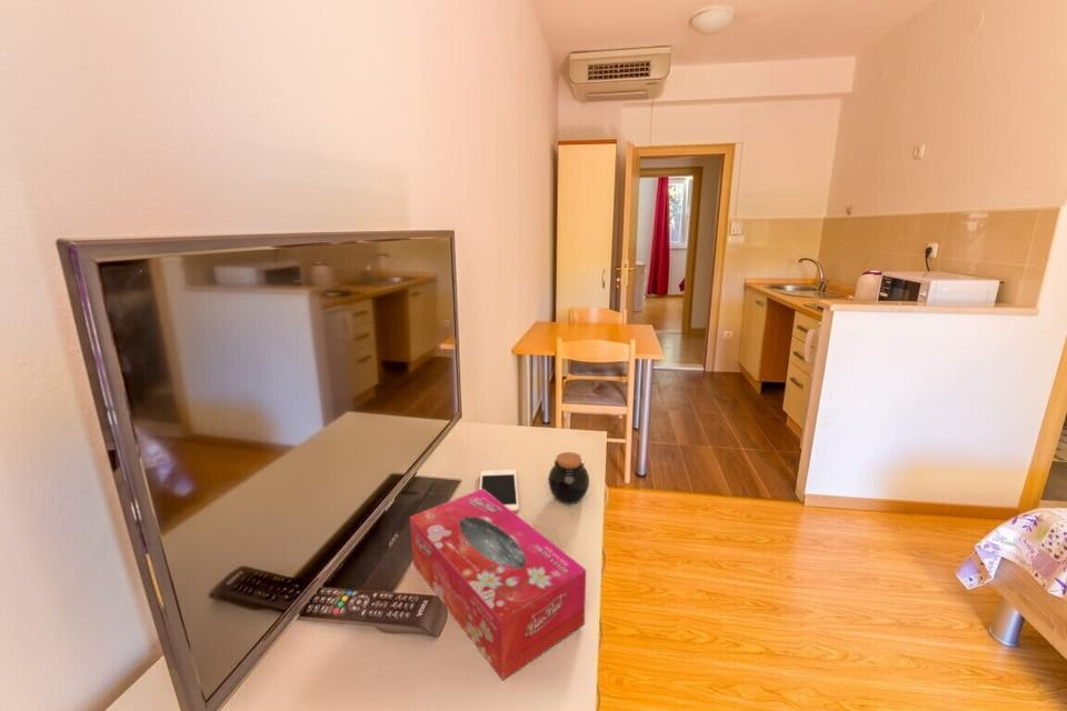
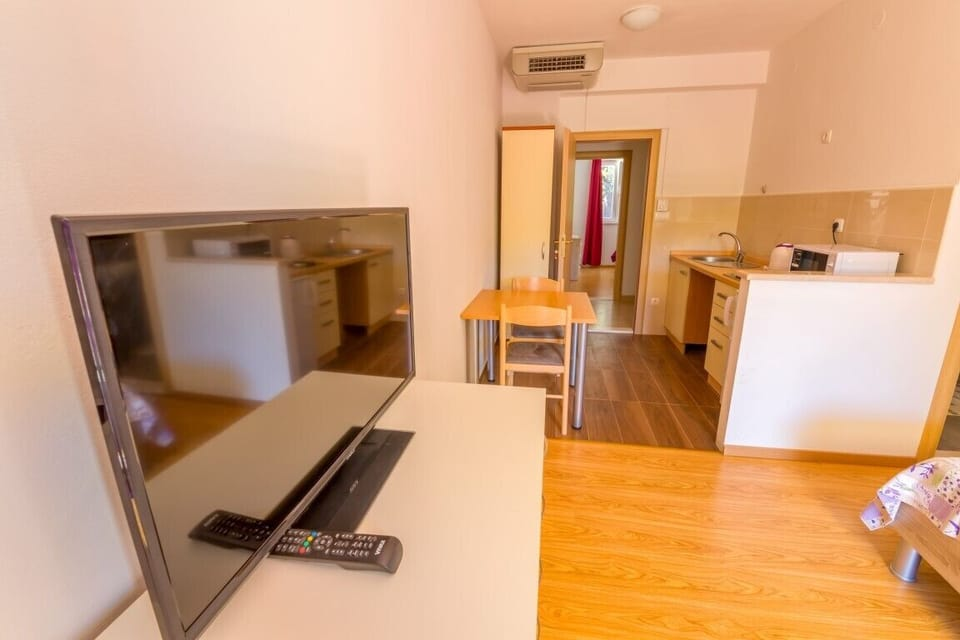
- cell phone [478,469,520,514]
- tissue box [409,489,587,682]
- jar [548,451,590,505]
